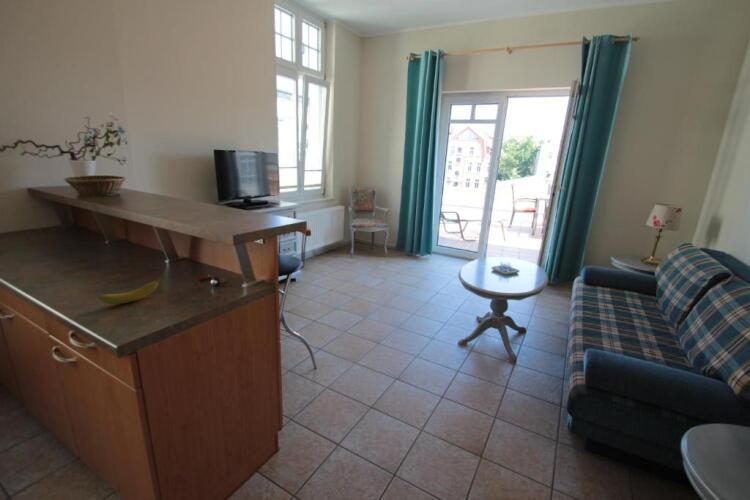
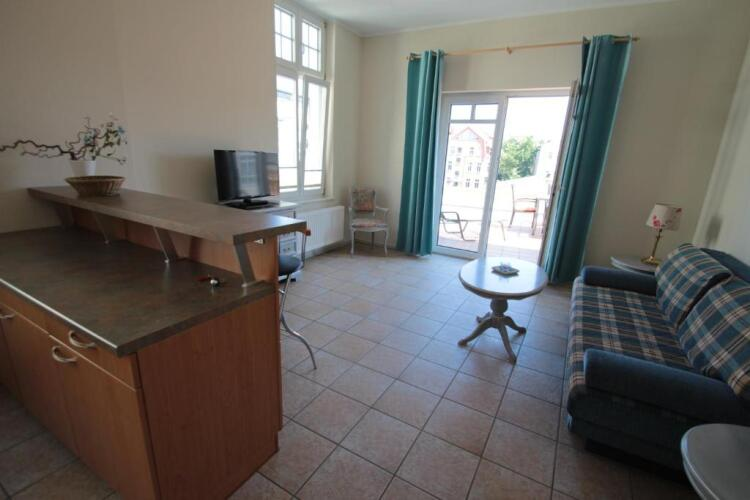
- banana [98,276,164,305]
